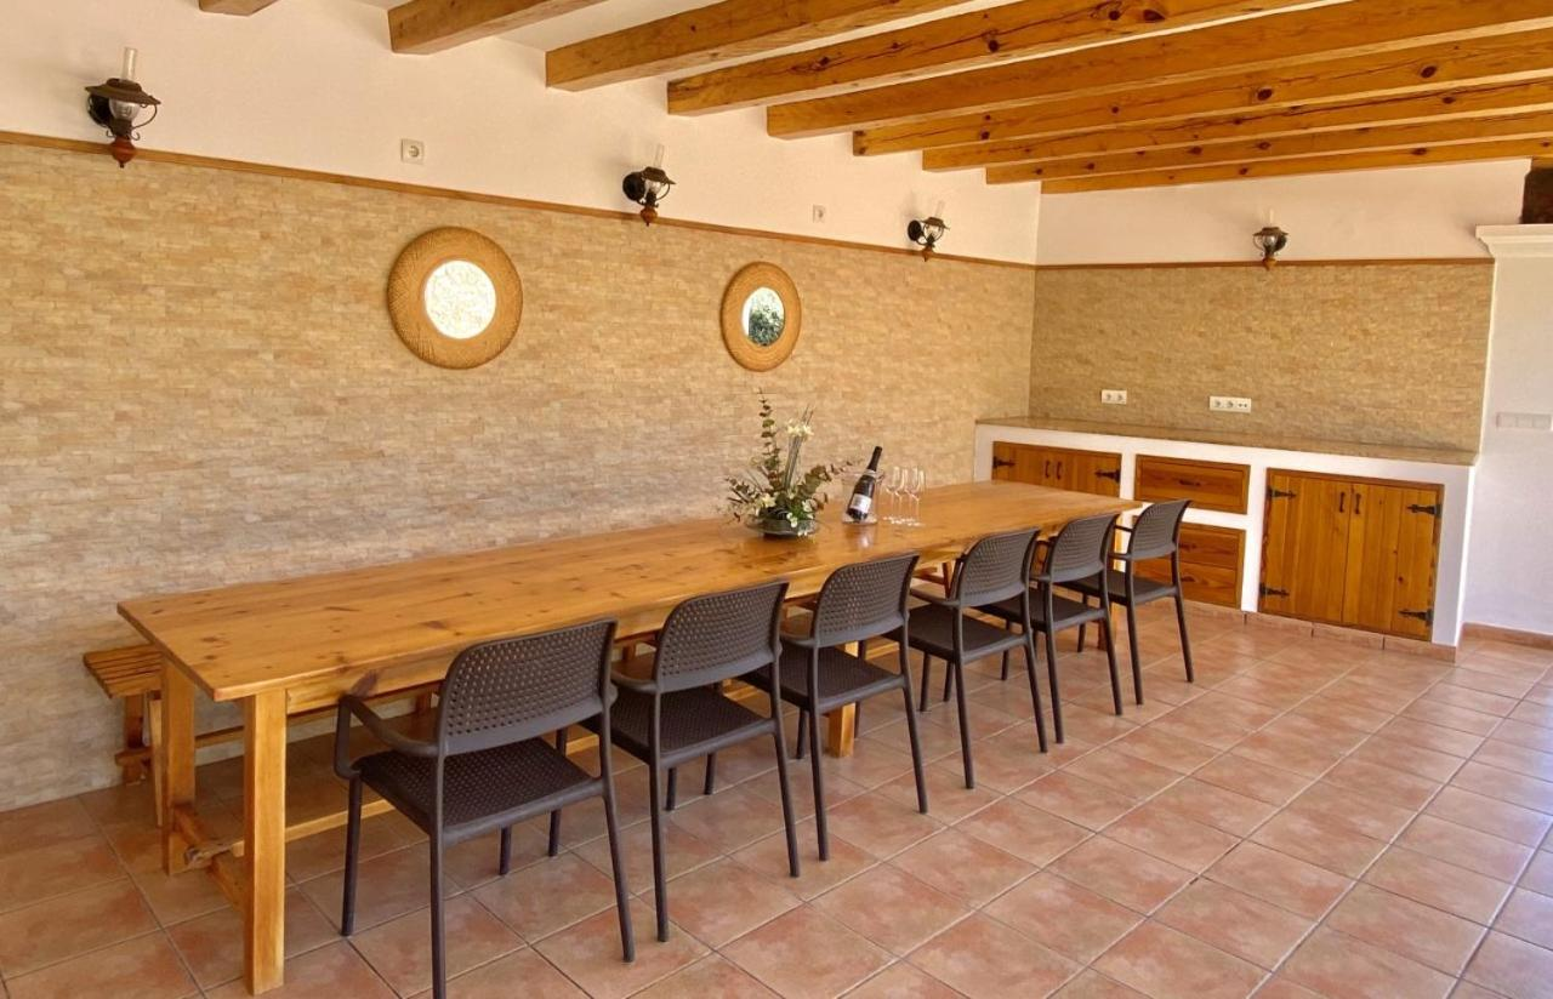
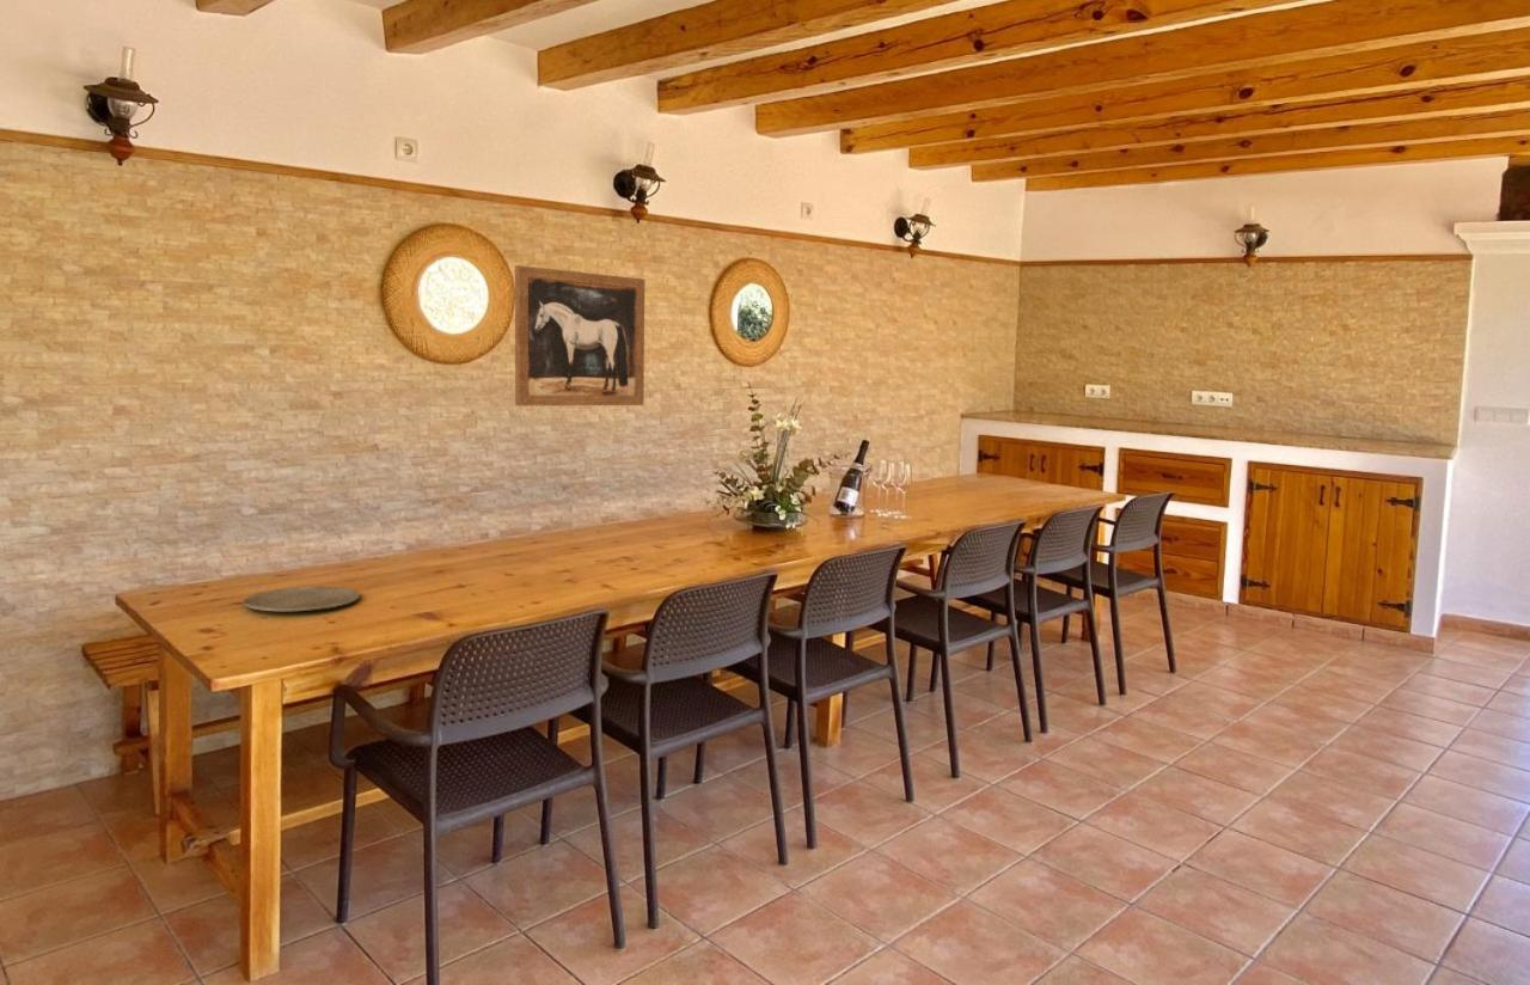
+ wall art [514,264,647,406]
+ plate [243,586,361,612]
